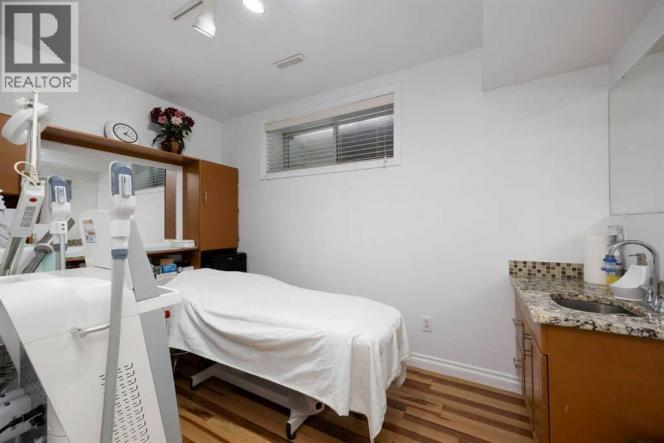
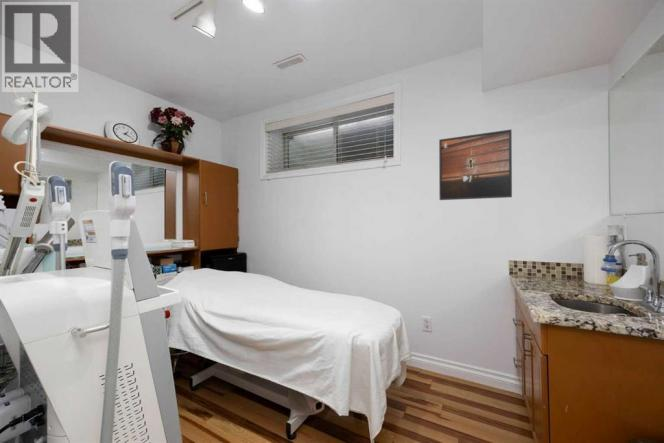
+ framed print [438,129,513,201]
